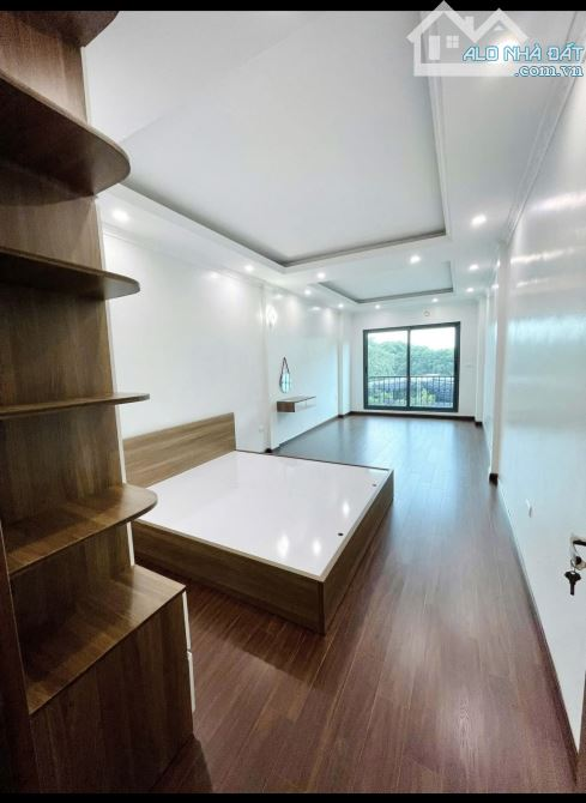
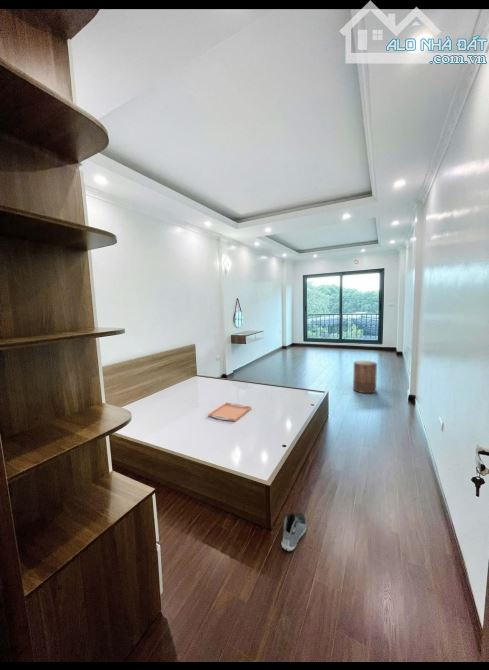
+ sneaker [280,512,308,552]
+ serving tray [207,402,252,423]
+ stool [352,360,378,394]
